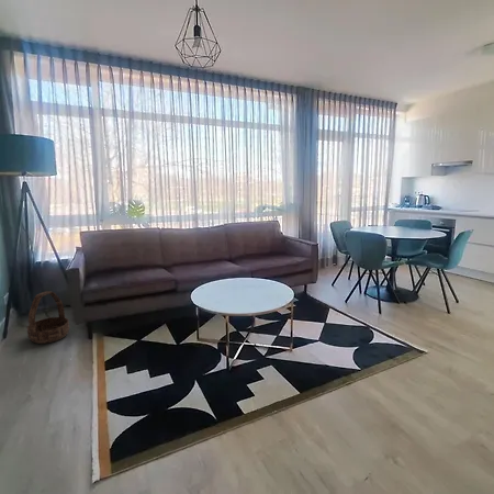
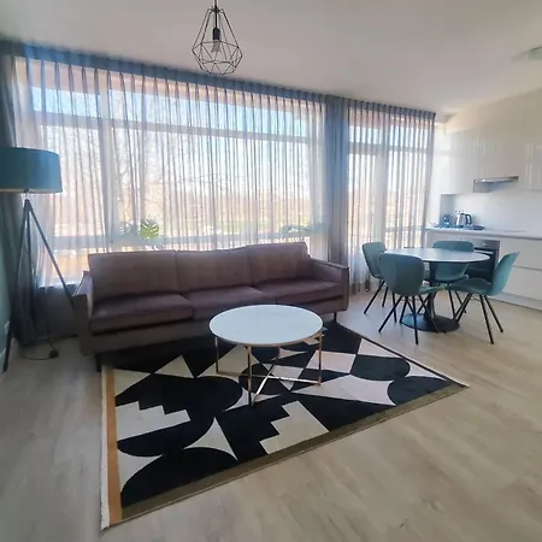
- basket [26,290,70,345]
